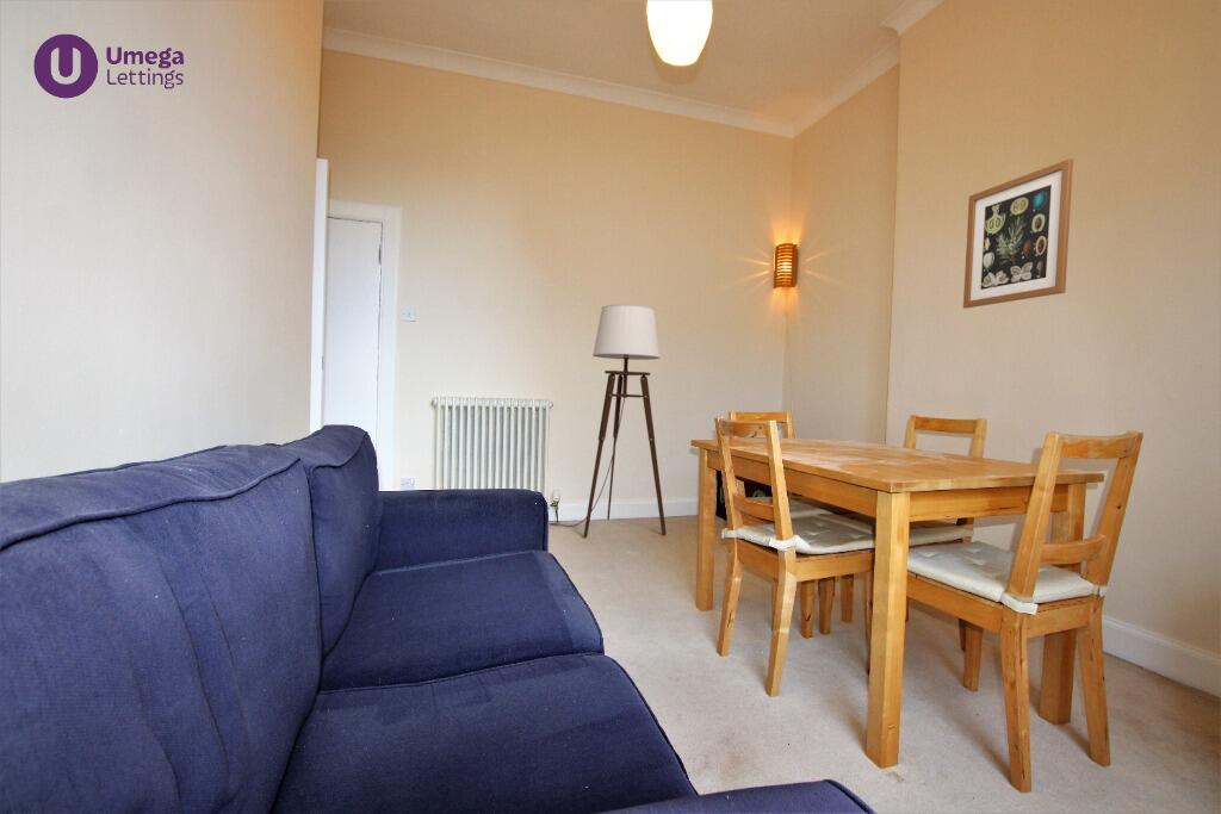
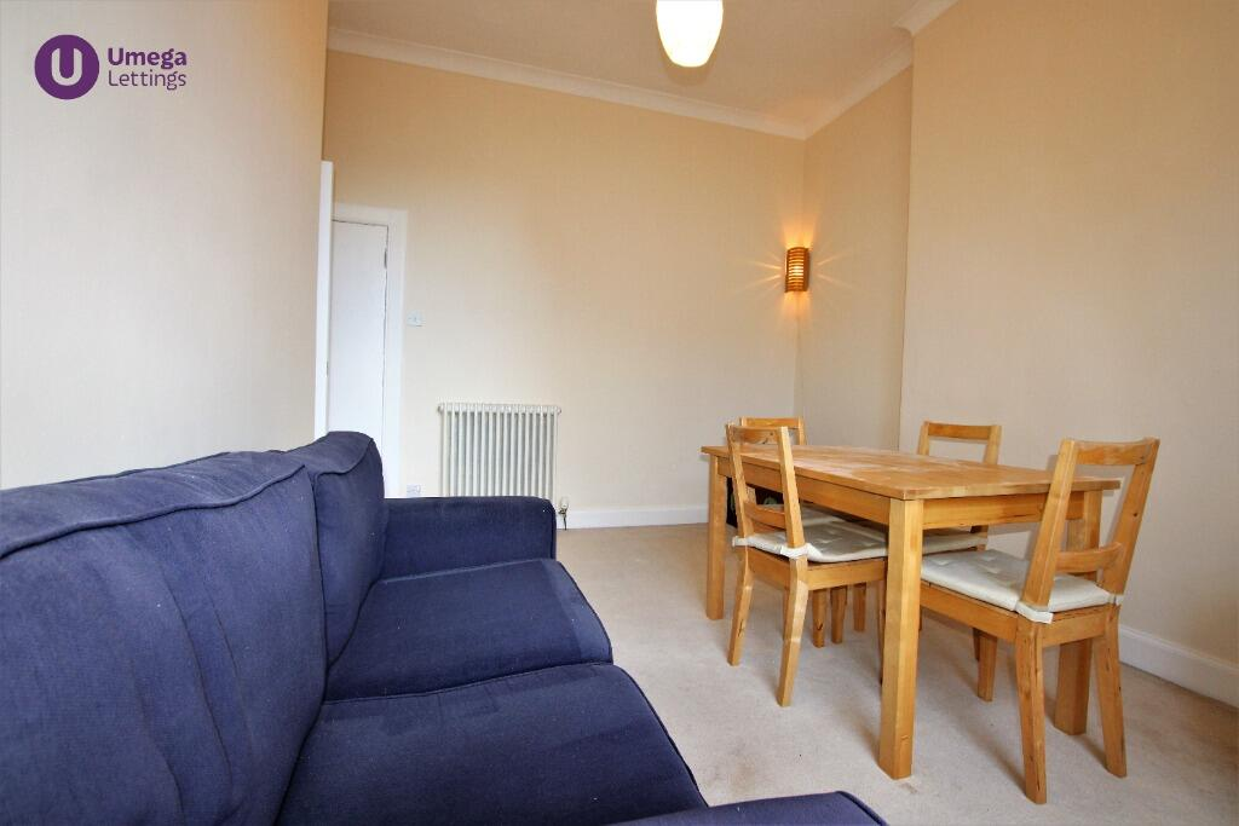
- wall art [962,157,1074,310]
- floor lamp [548,304,668,539]
